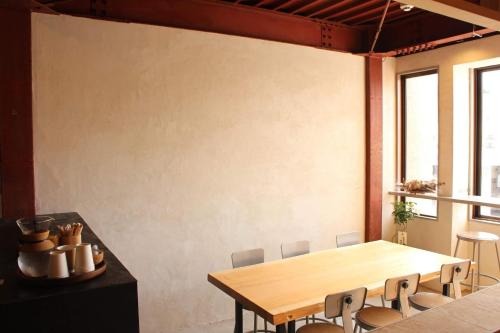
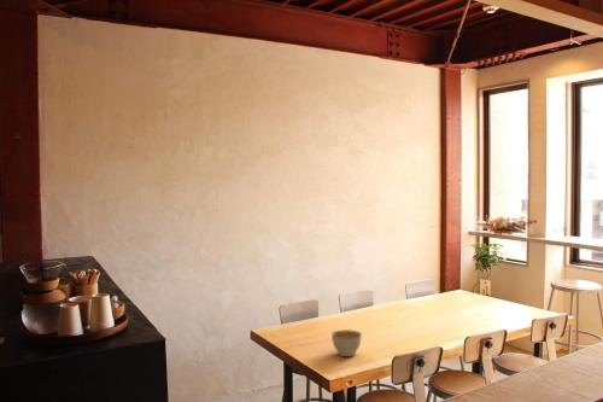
+ planter bowl [330,328,363,357]
